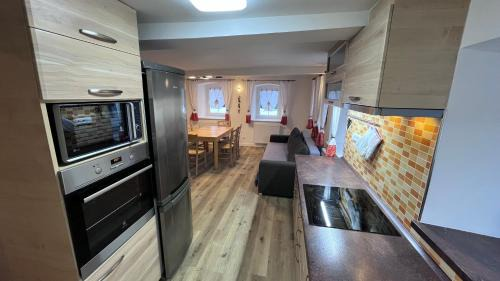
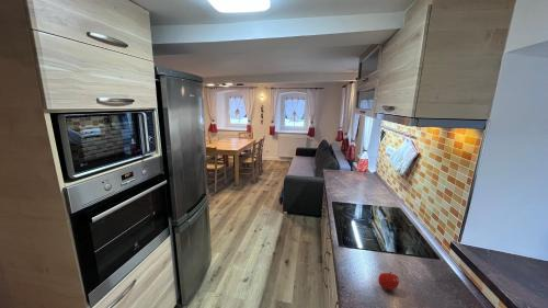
+ apple [377,271,400,292]
